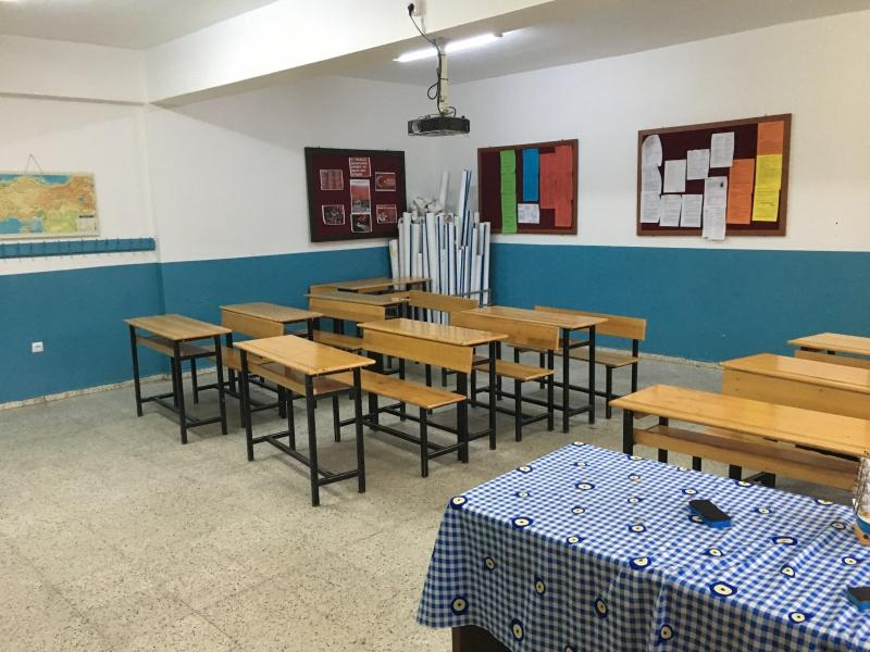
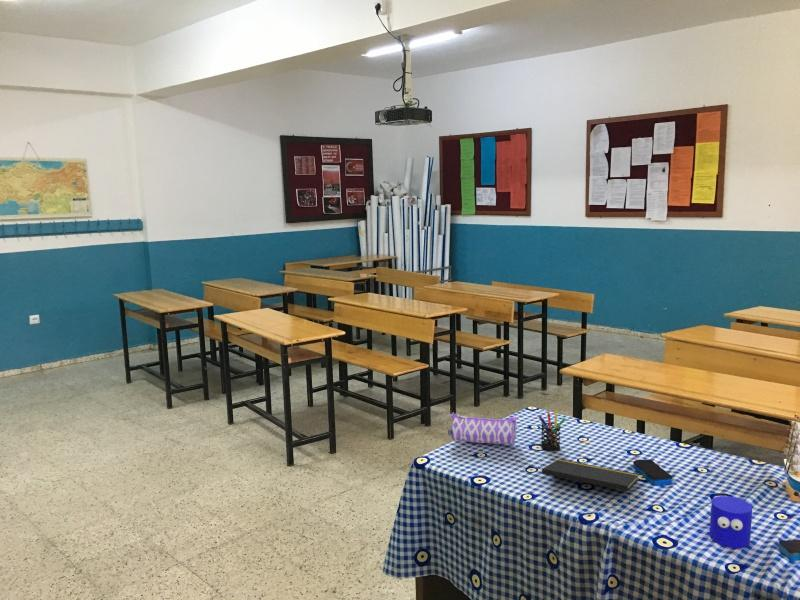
+ pen holder [537,410,567,452]
+ pencil case [447,411,518,446]
+ cup [709,495,753,549]
+ notepad [541,458,640,503]
